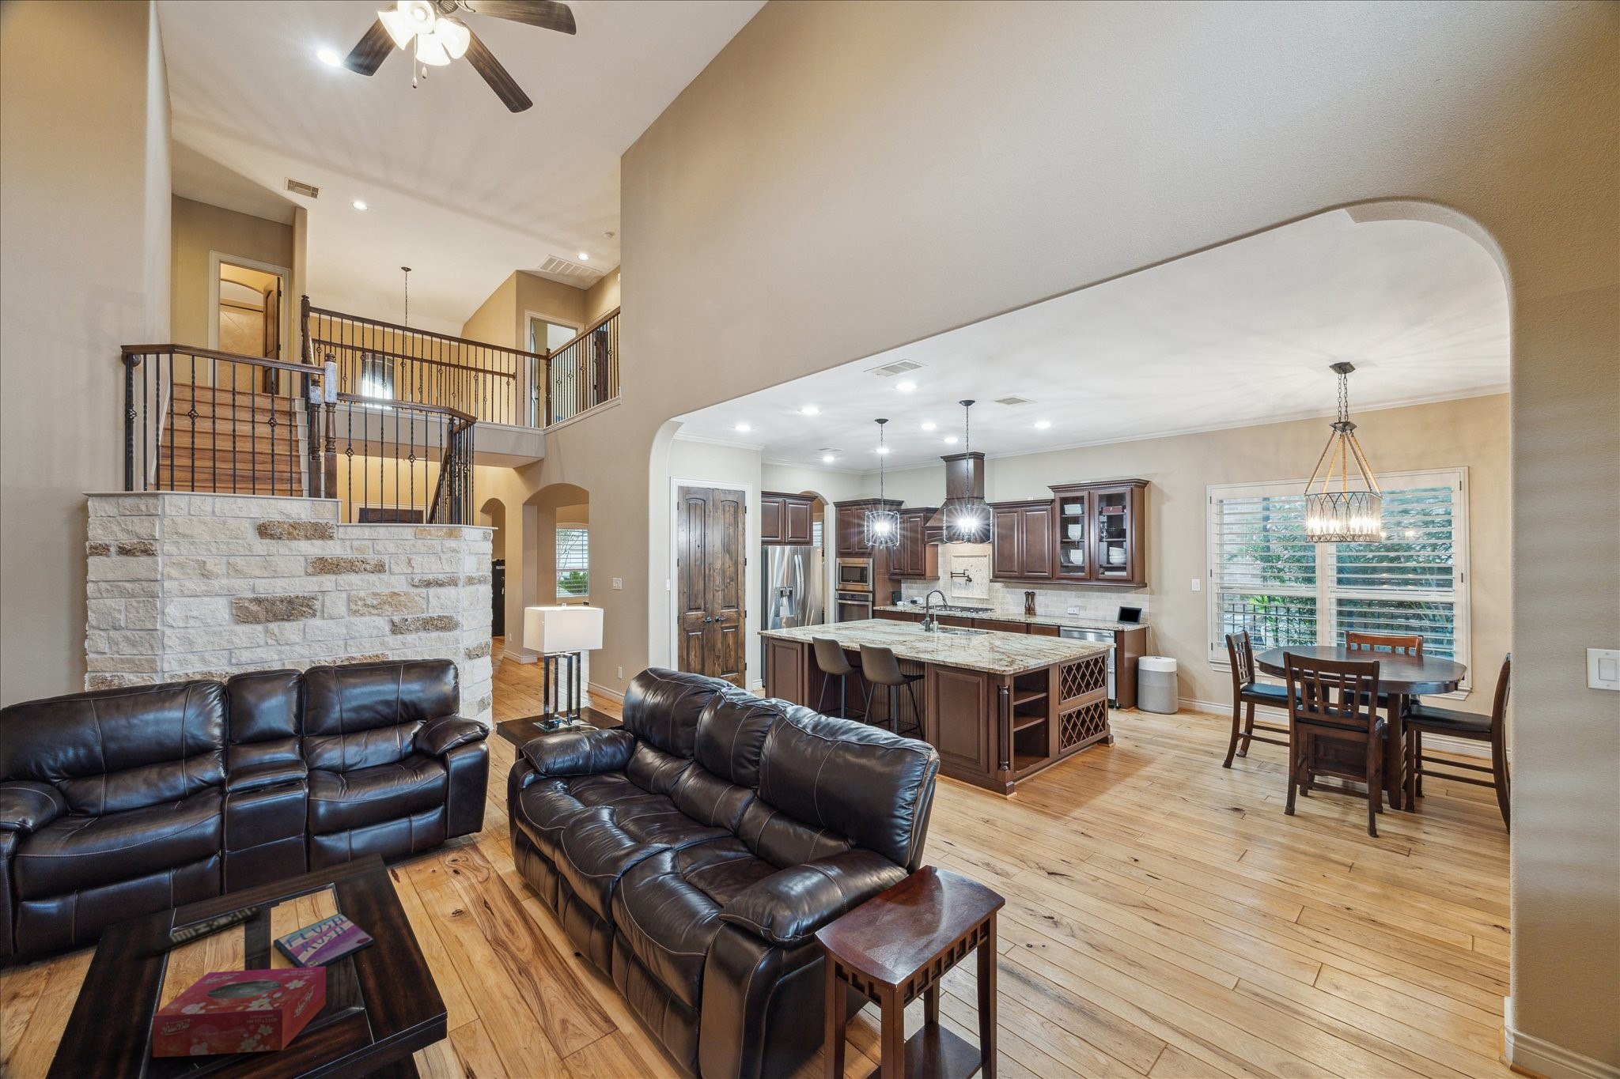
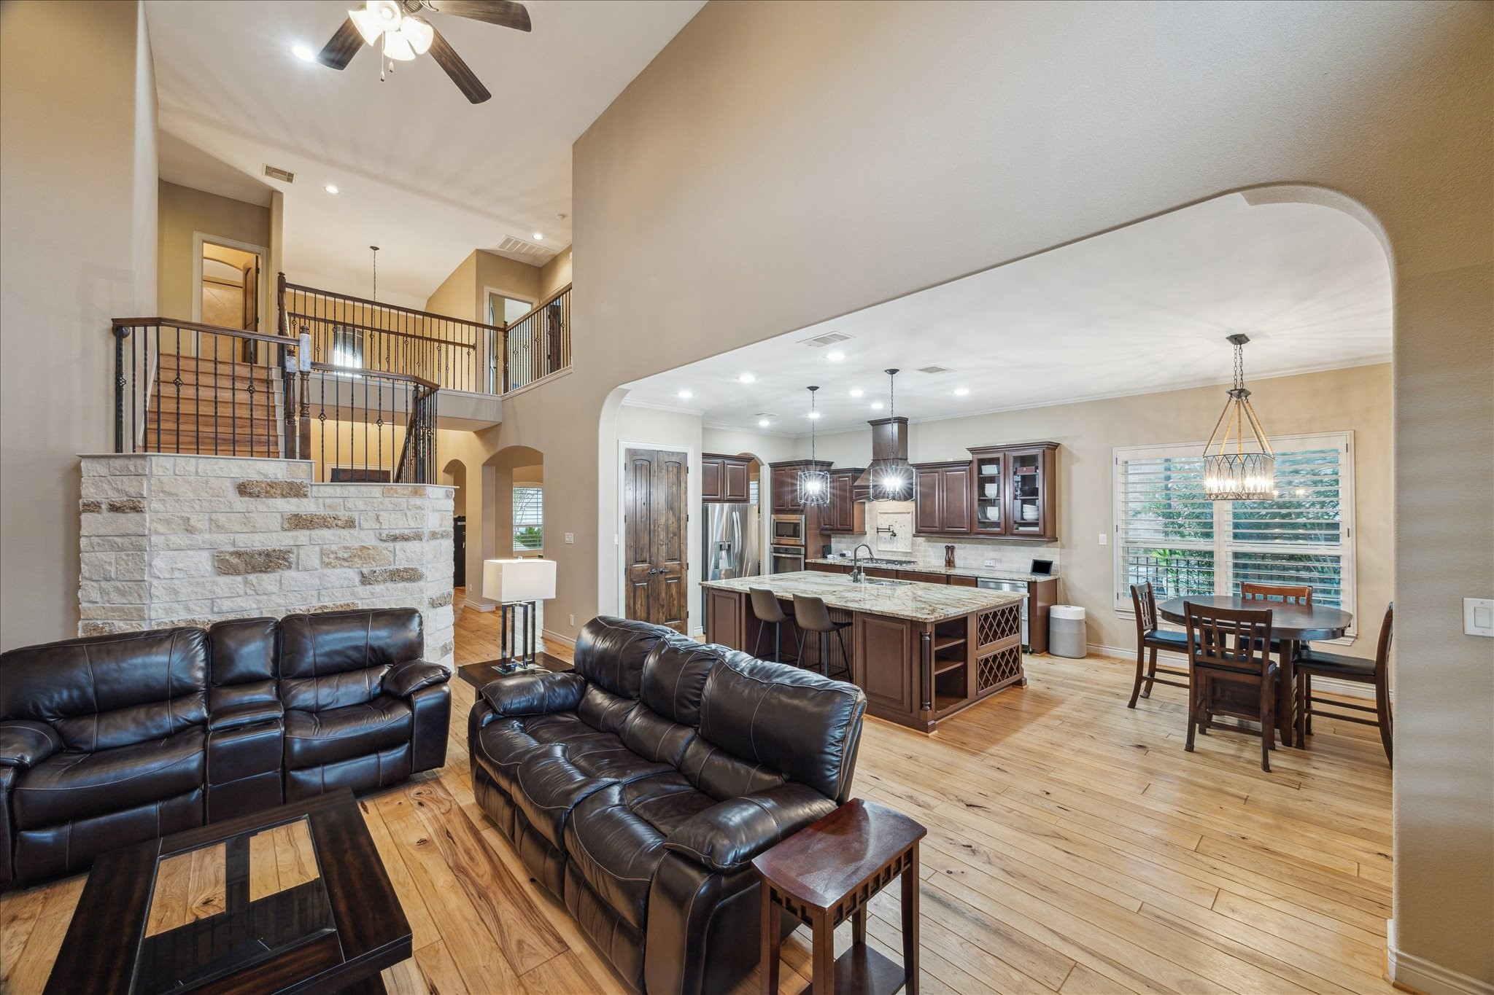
- tissue box [152,966,326,1057]
- video game case [273,912,375,968]
- remote control [149,904,263,956]
